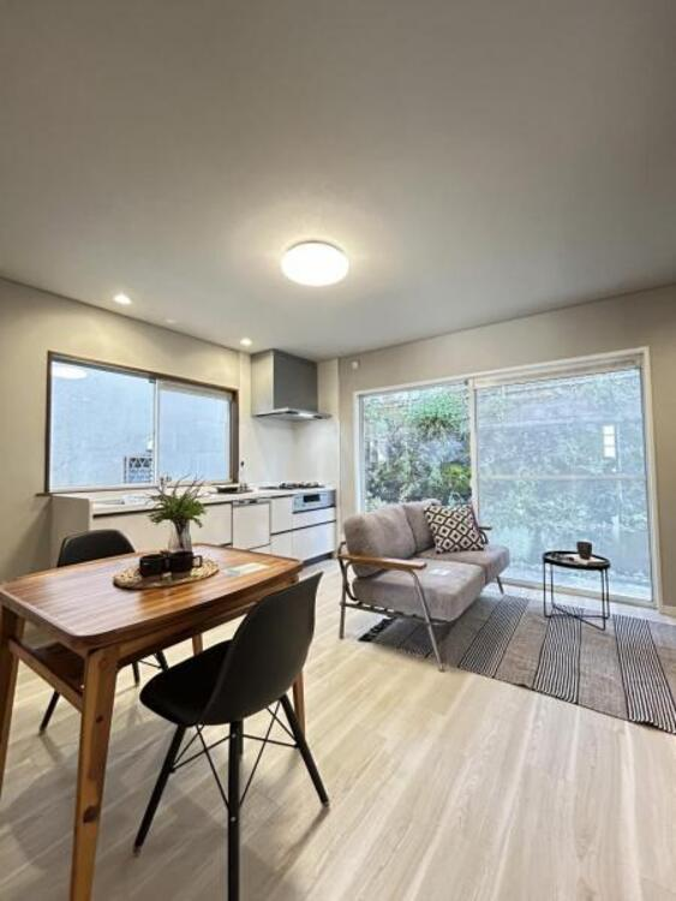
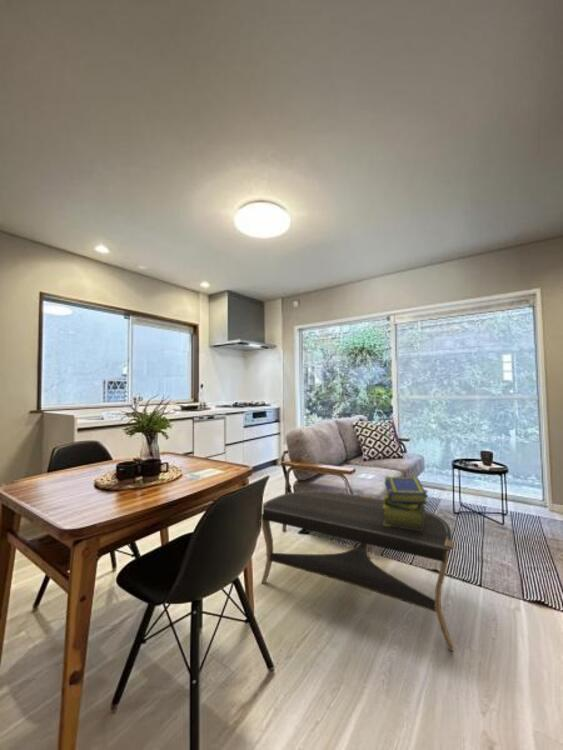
+ stack of books [383,476,429,531]
+ coffee table [260,490,455,652]
